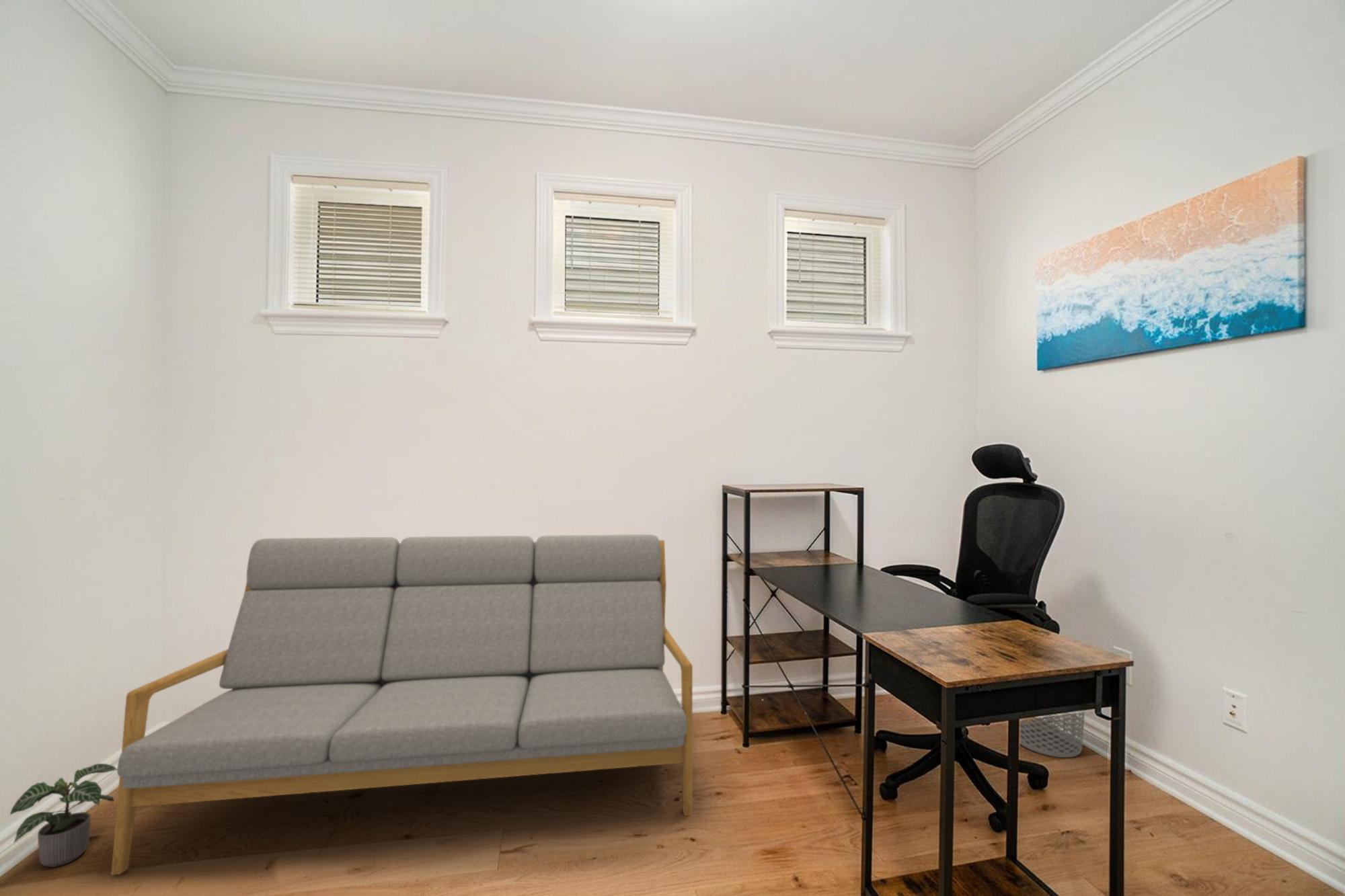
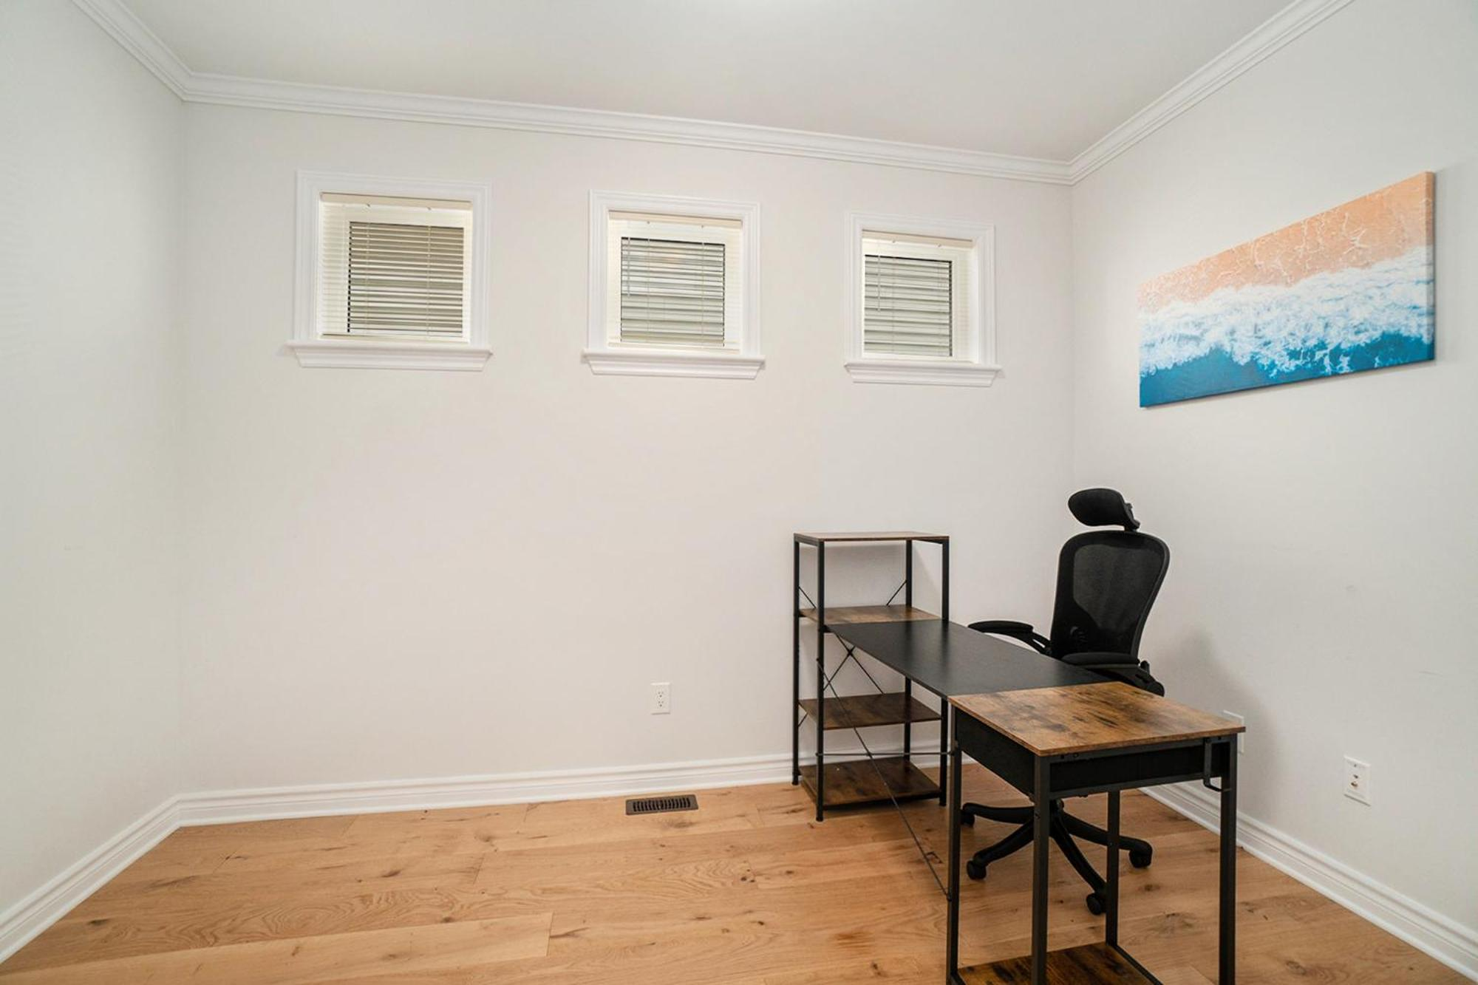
- sofa [110,534,693,875]
- potted plant [9,763,118,868]
- waste bin [1020,712,1085,758]
